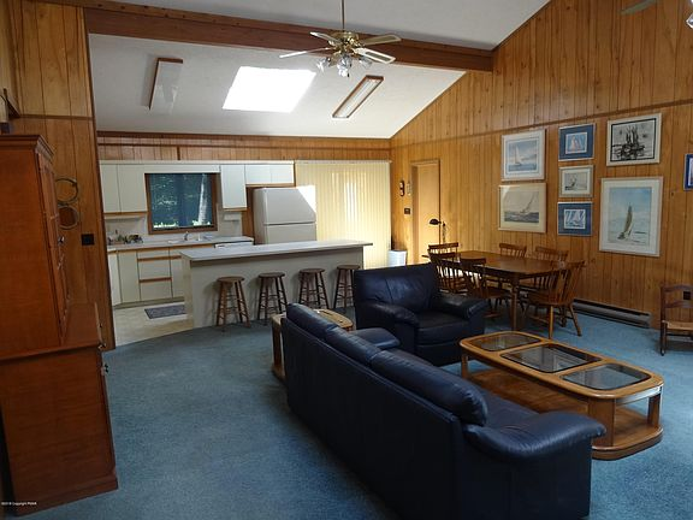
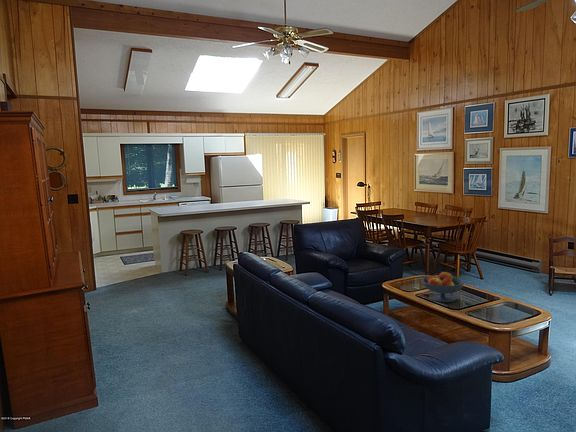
+ fruit bowl [421,270,465,303]
